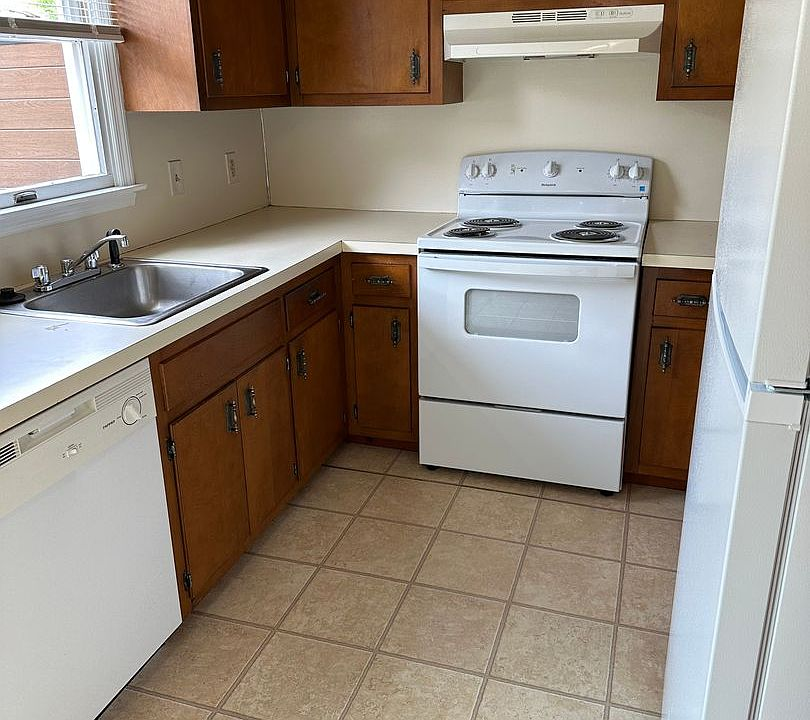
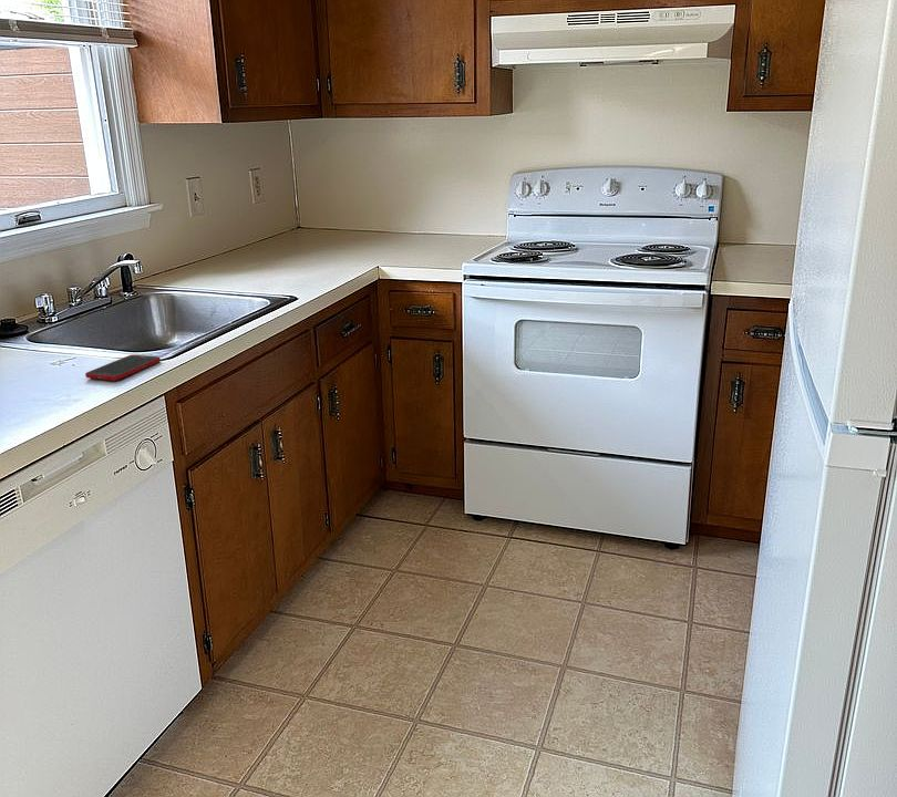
+ cell phone [84,354,162,382]
